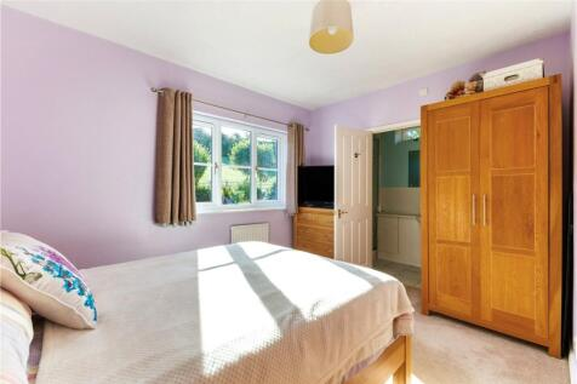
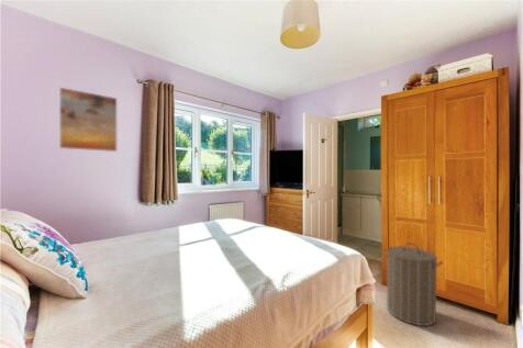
+ laundry hamper [381,242,444,327]
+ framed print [58,86,118,153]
